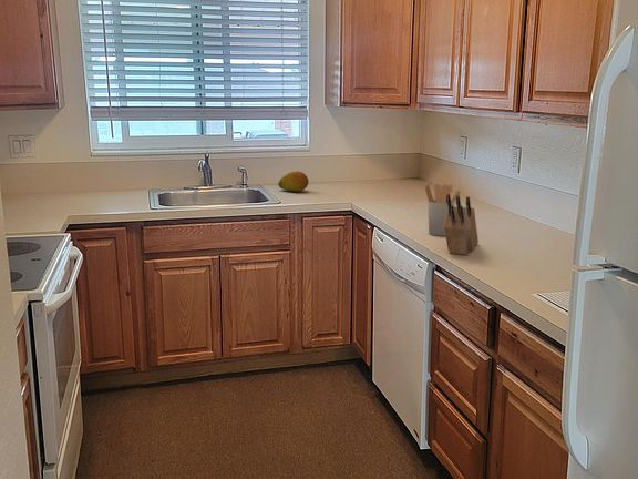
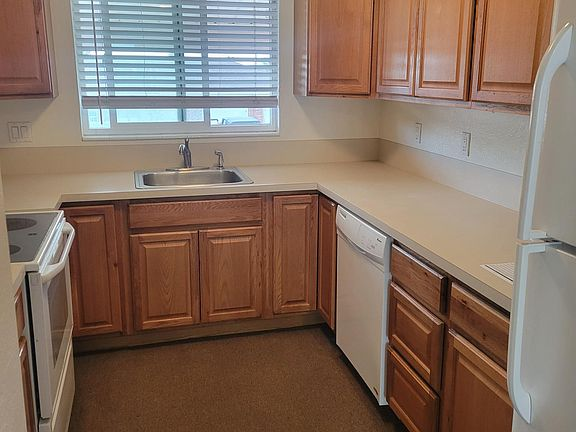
- utensil holder [424,183,462,237]
- fruit [277,171,309,193]
- knife block [444,194,480,256]
